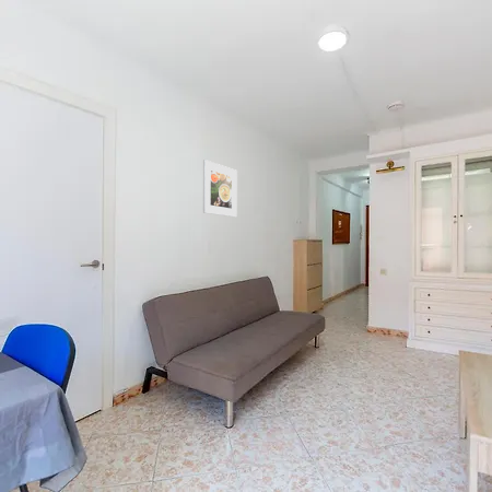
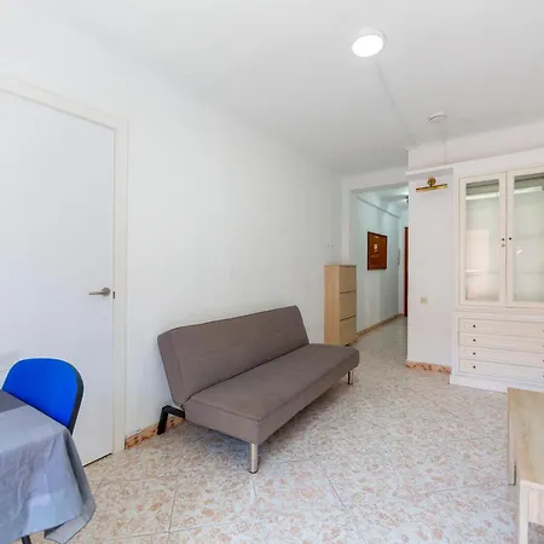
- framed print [202,159,238,218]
